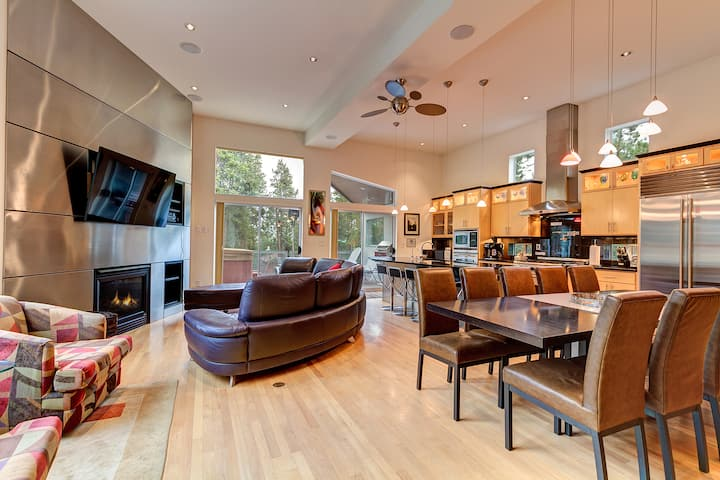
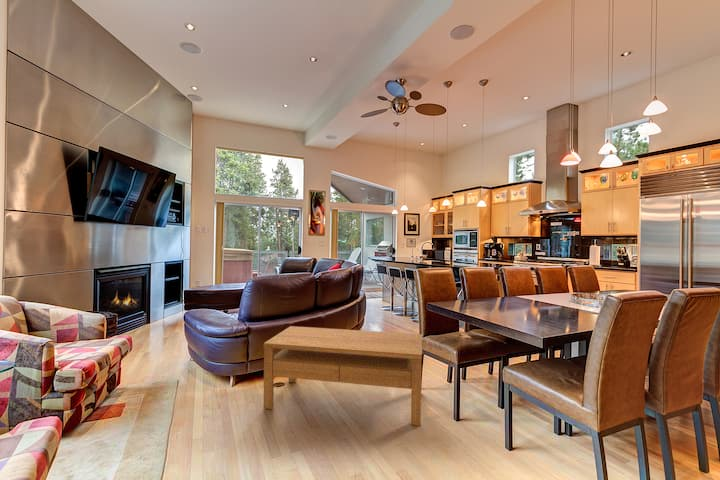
+ coffee table [263,325,423,427]
